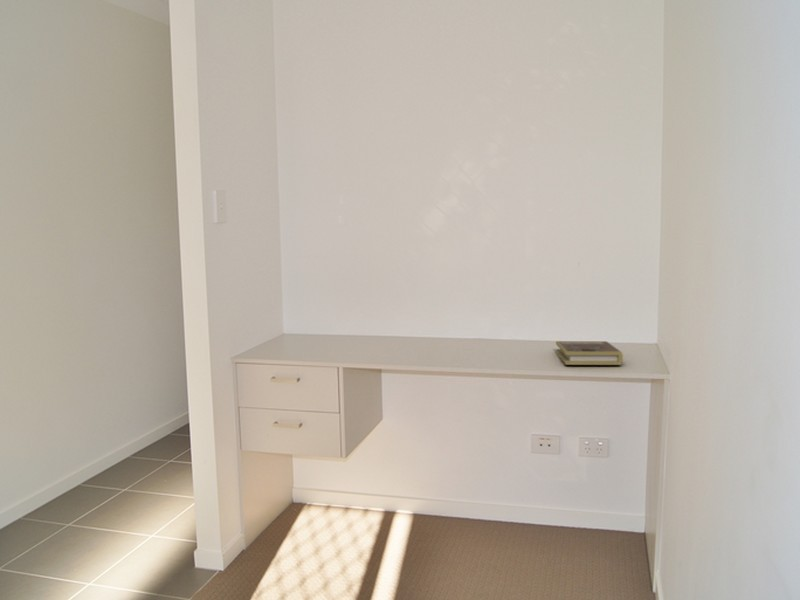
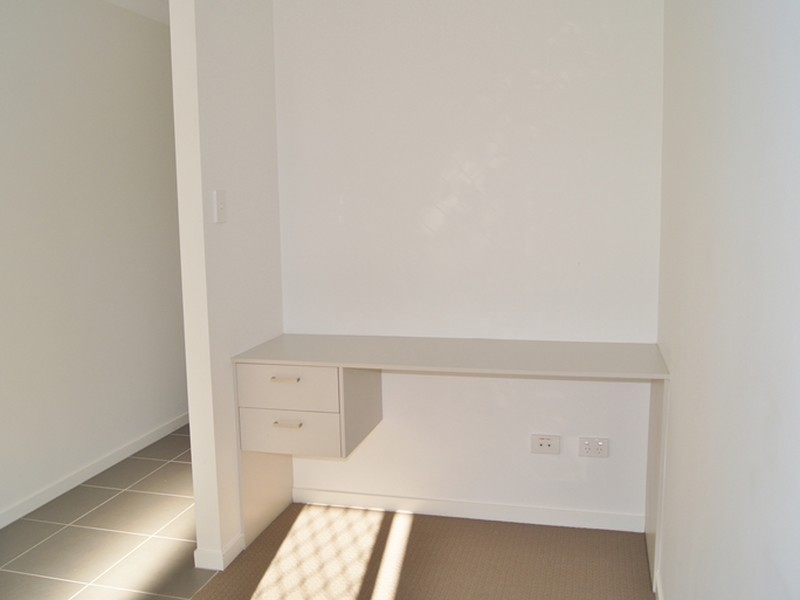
- book [555,340,624,366]
